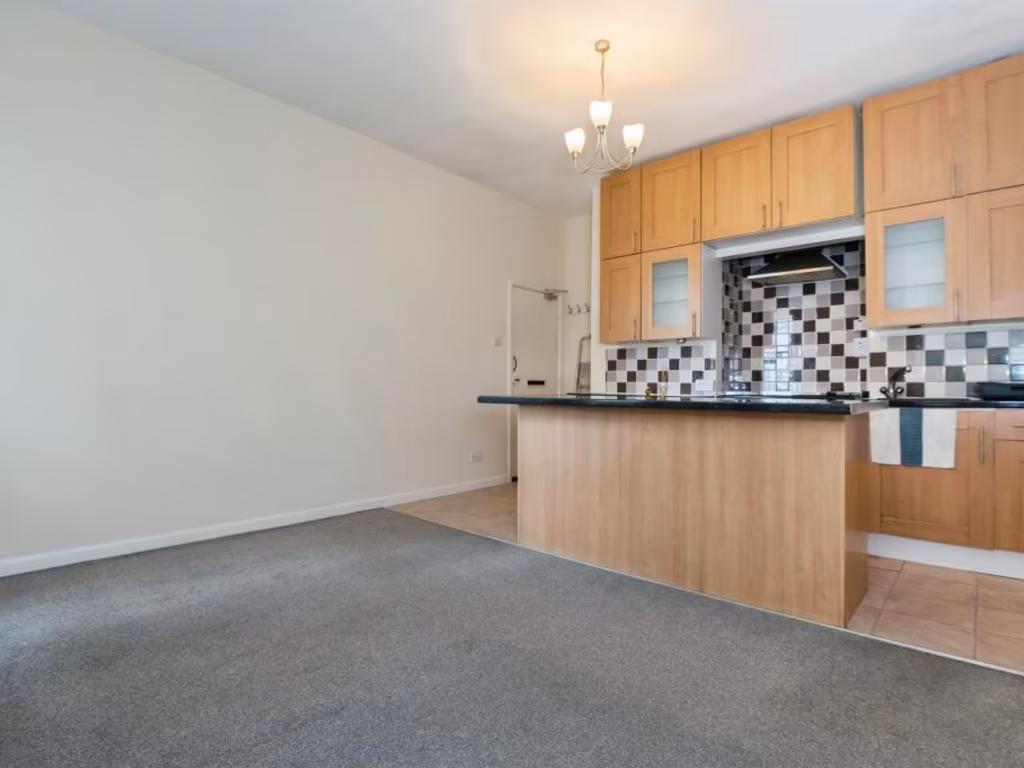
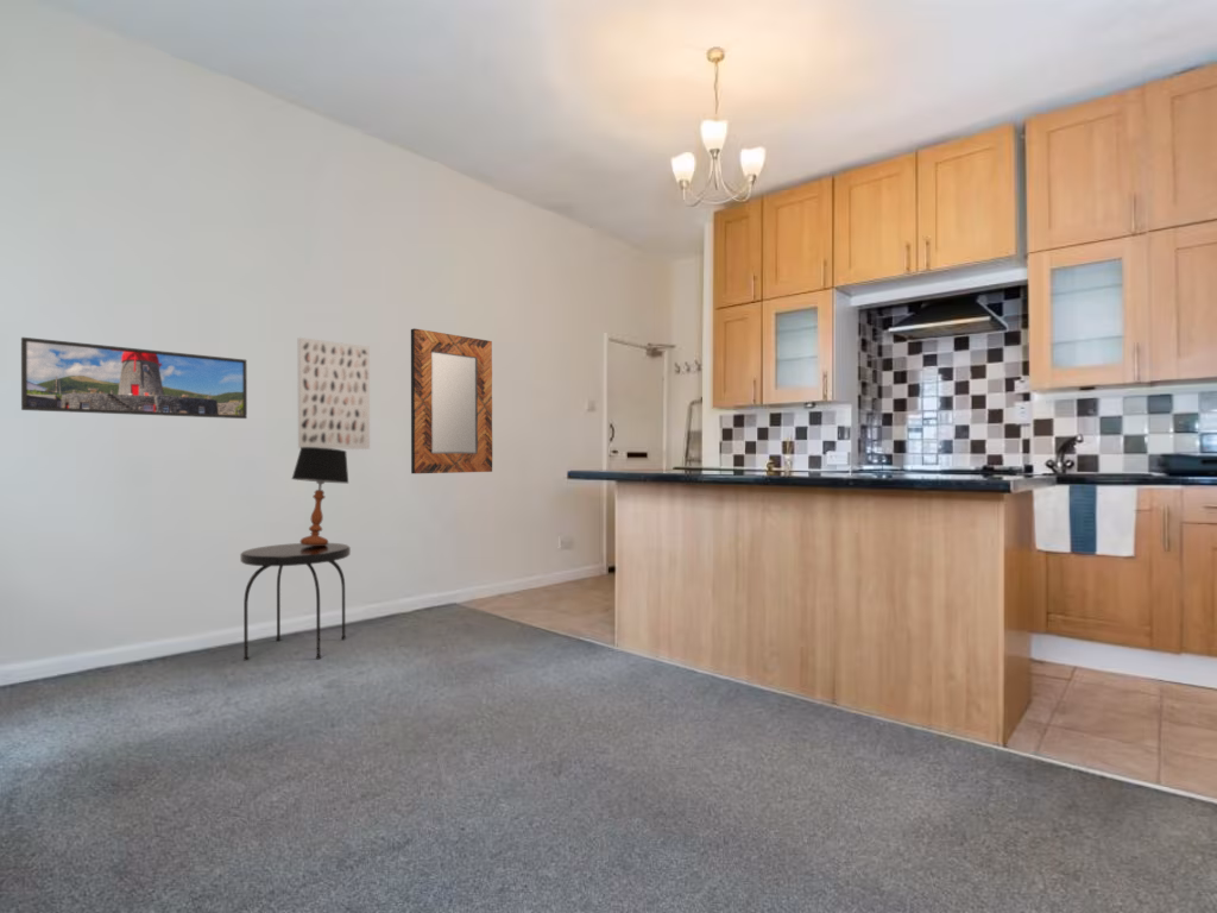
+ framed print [20,336,248,420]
+ wall art [297,336,371,451]
+ side table [239,542,352,661]
+ table lamp [290,447,349,546]
+ home mirror [410,327,493,474]
